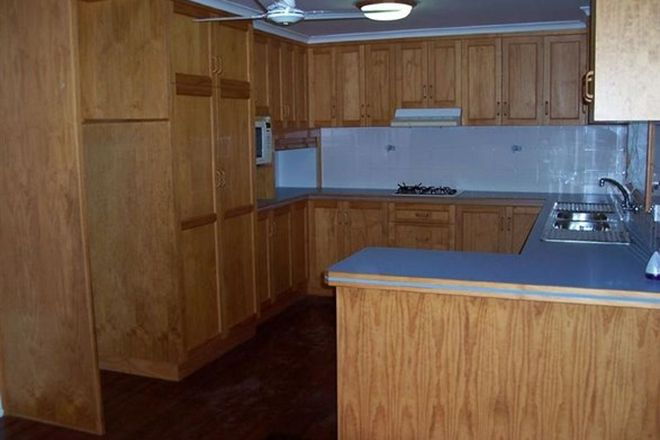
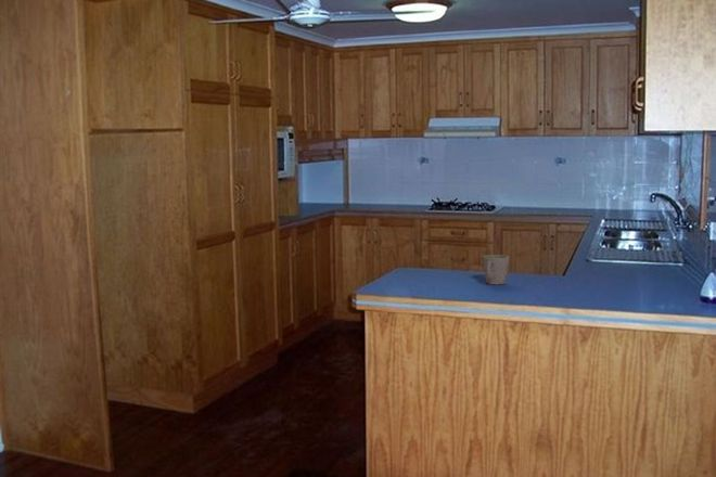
+ mug [482,254,510,285]
